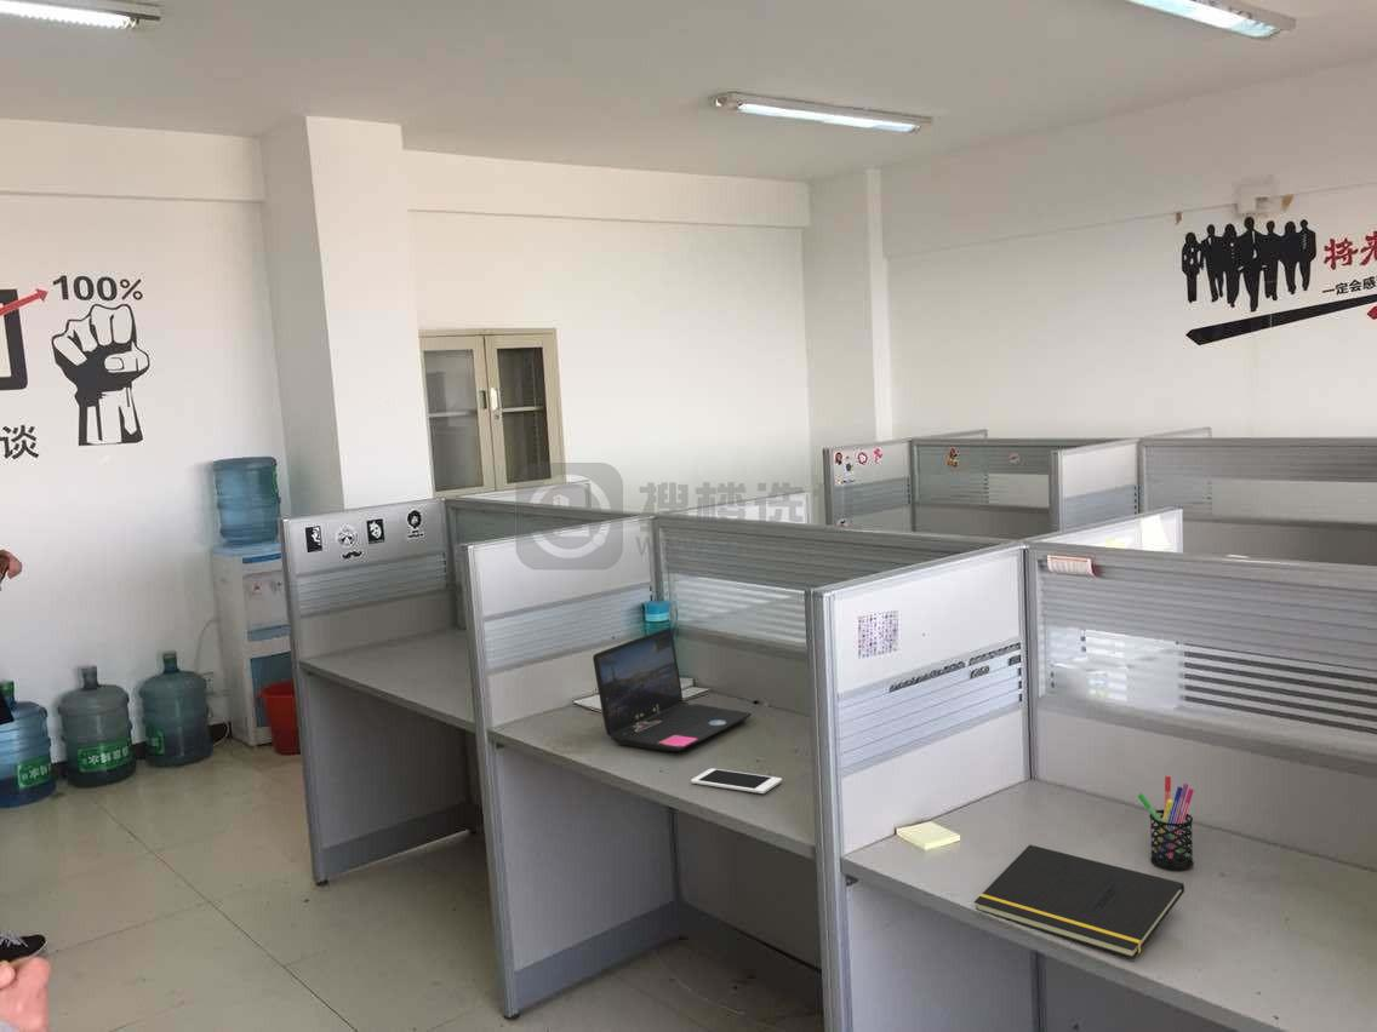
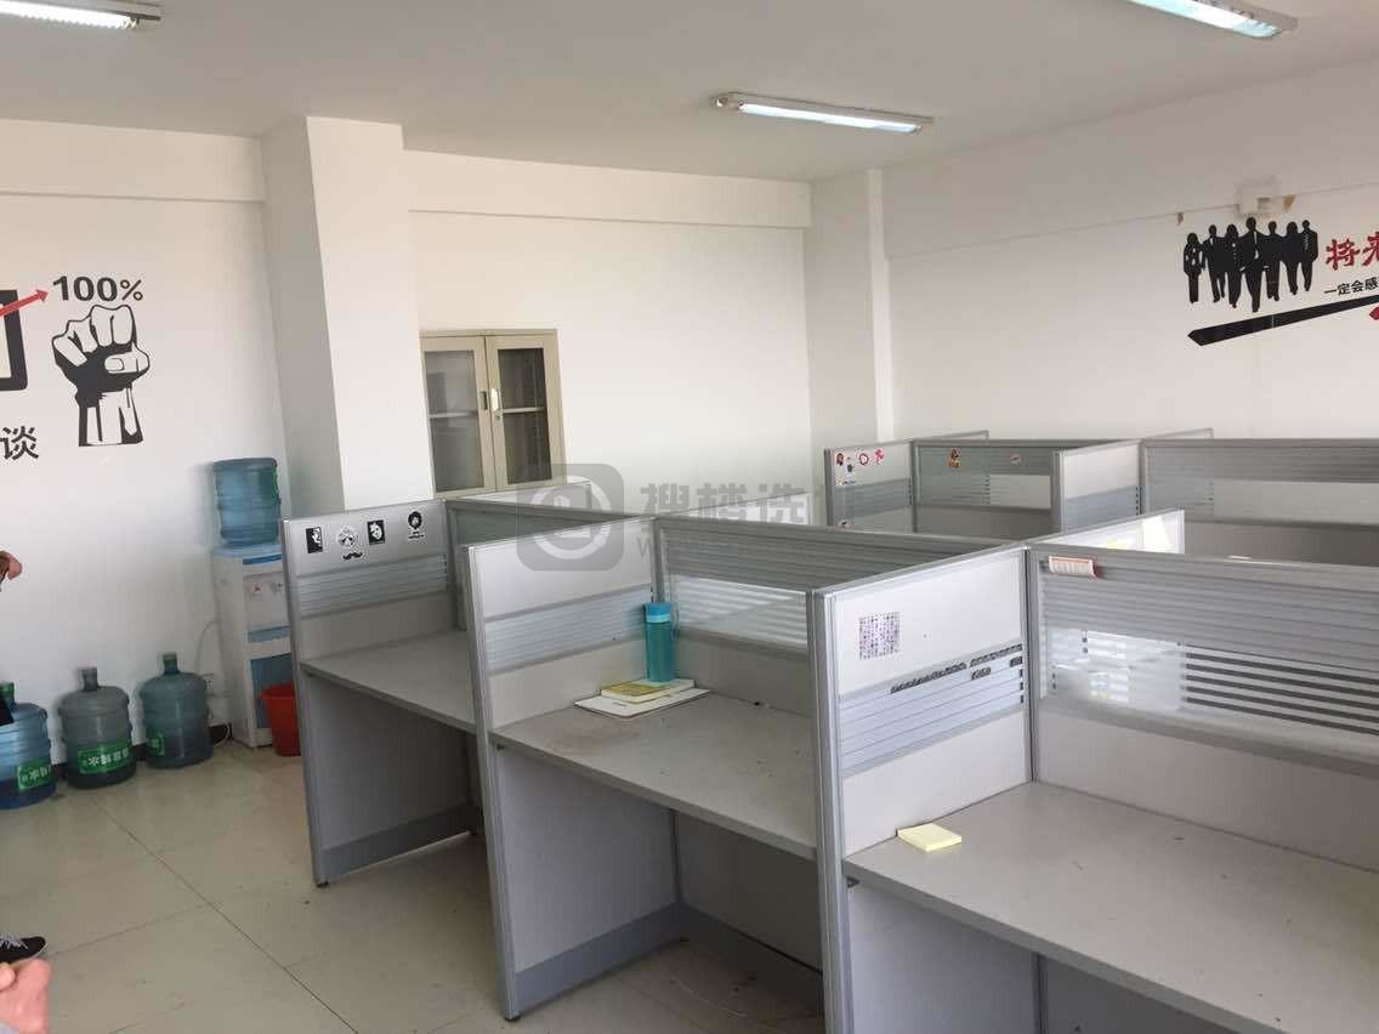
- cell phone [690,768,783,795]
- pen holder [1137,775,1195,871]
- notepad [973,844,1185,959]
- laptop [592,627,753,752]
